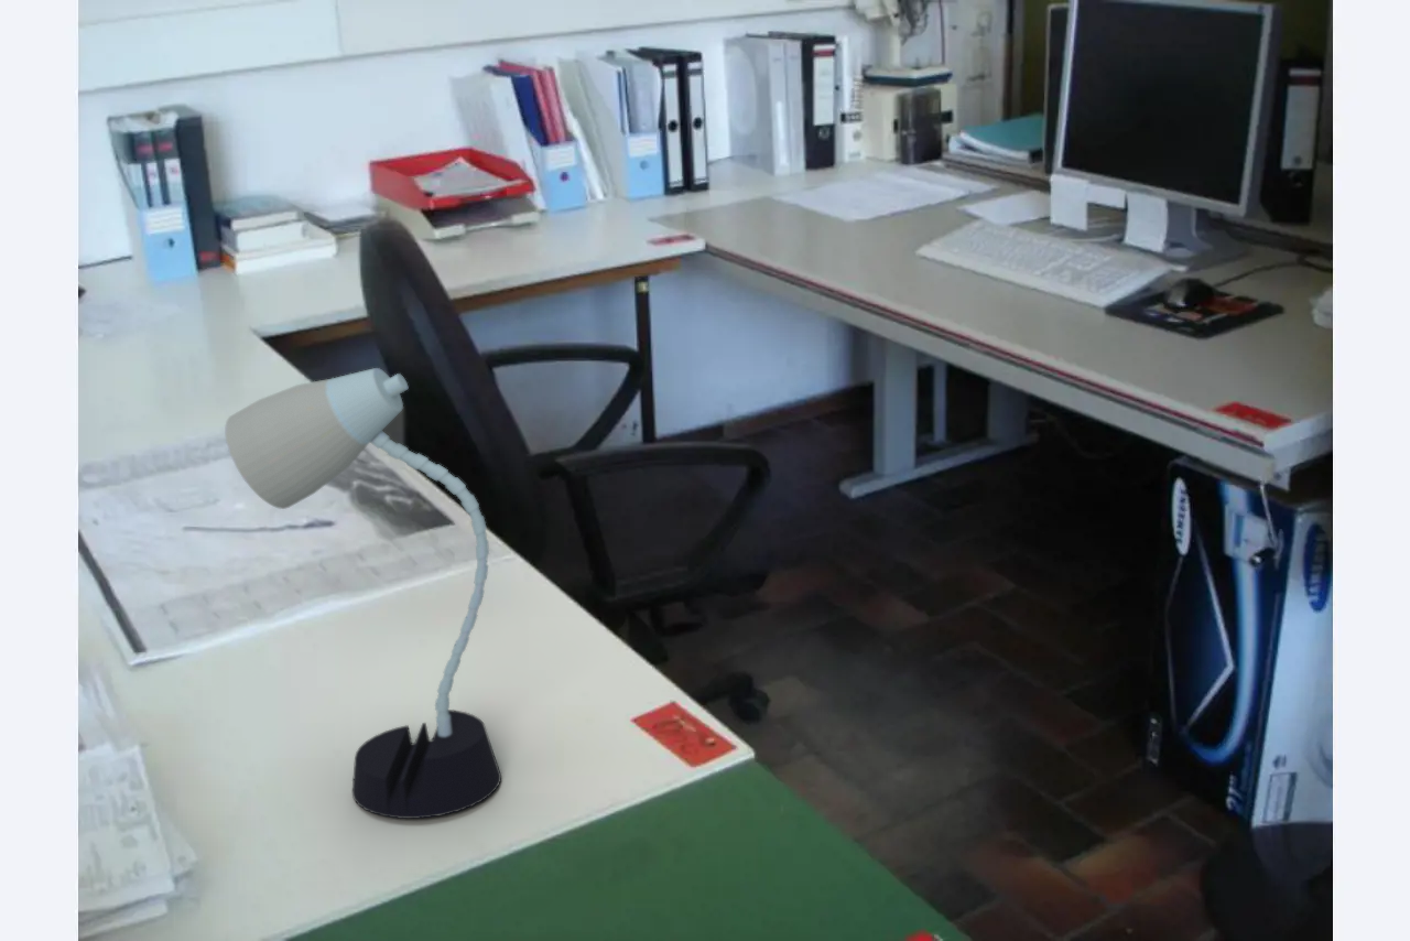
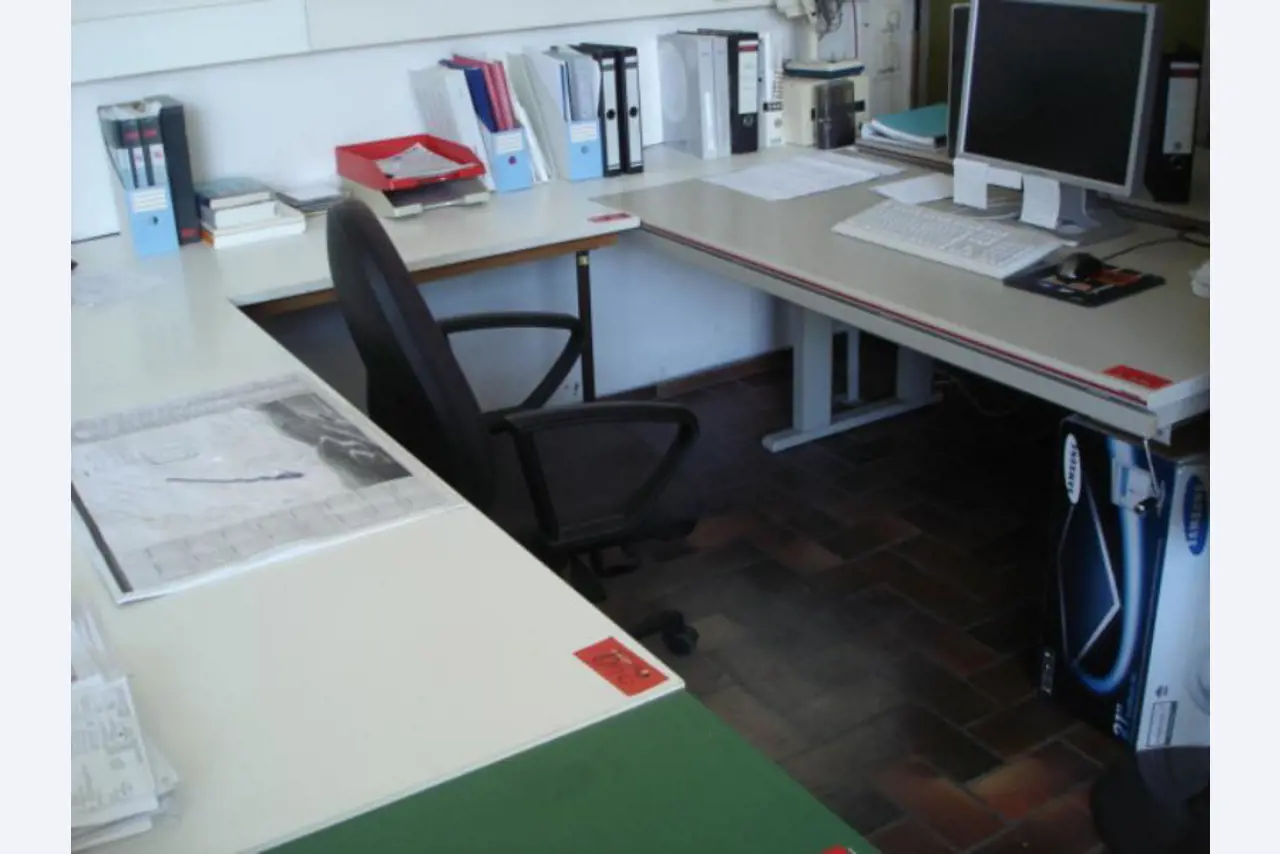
- desk lamp [224,367,502,820]
